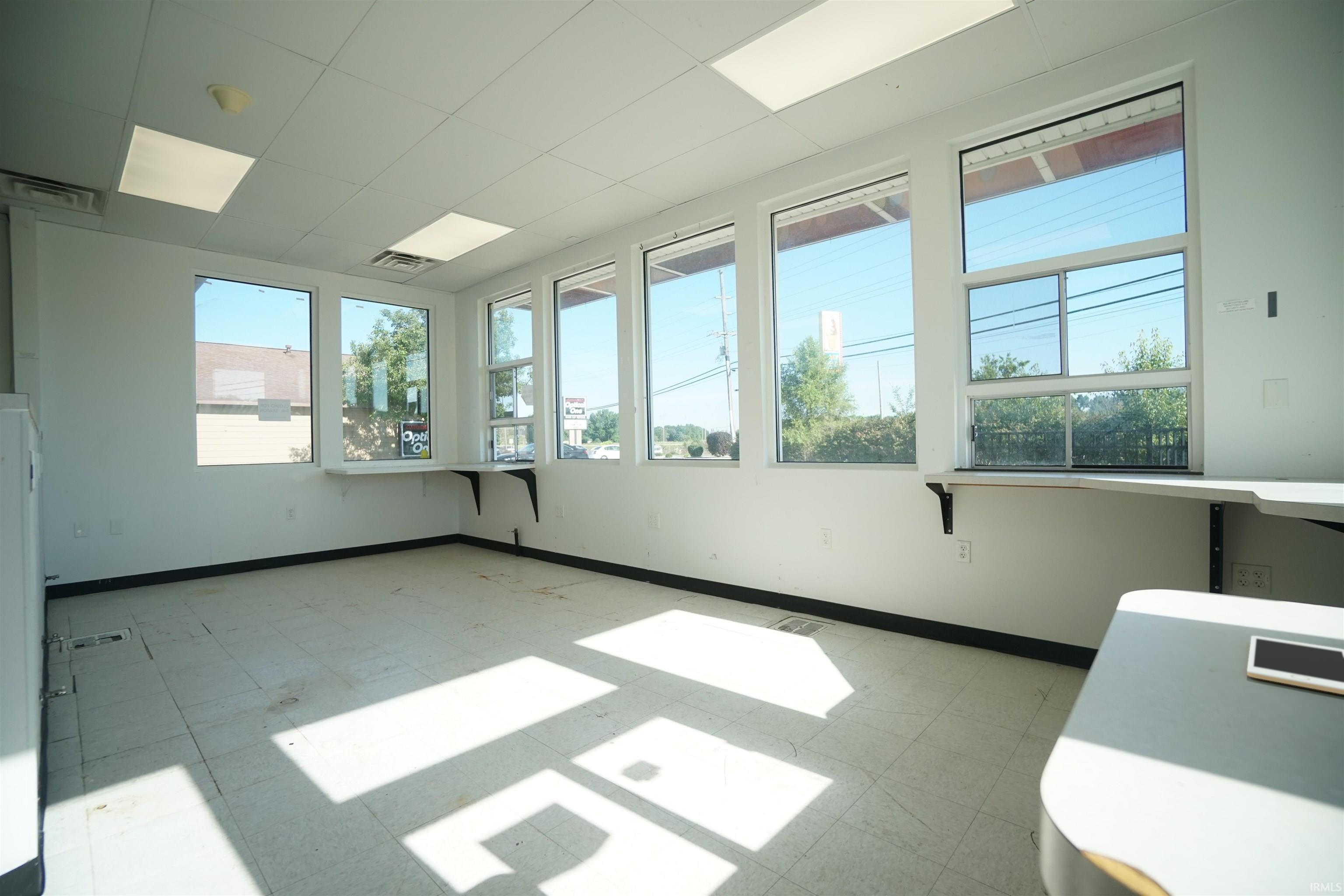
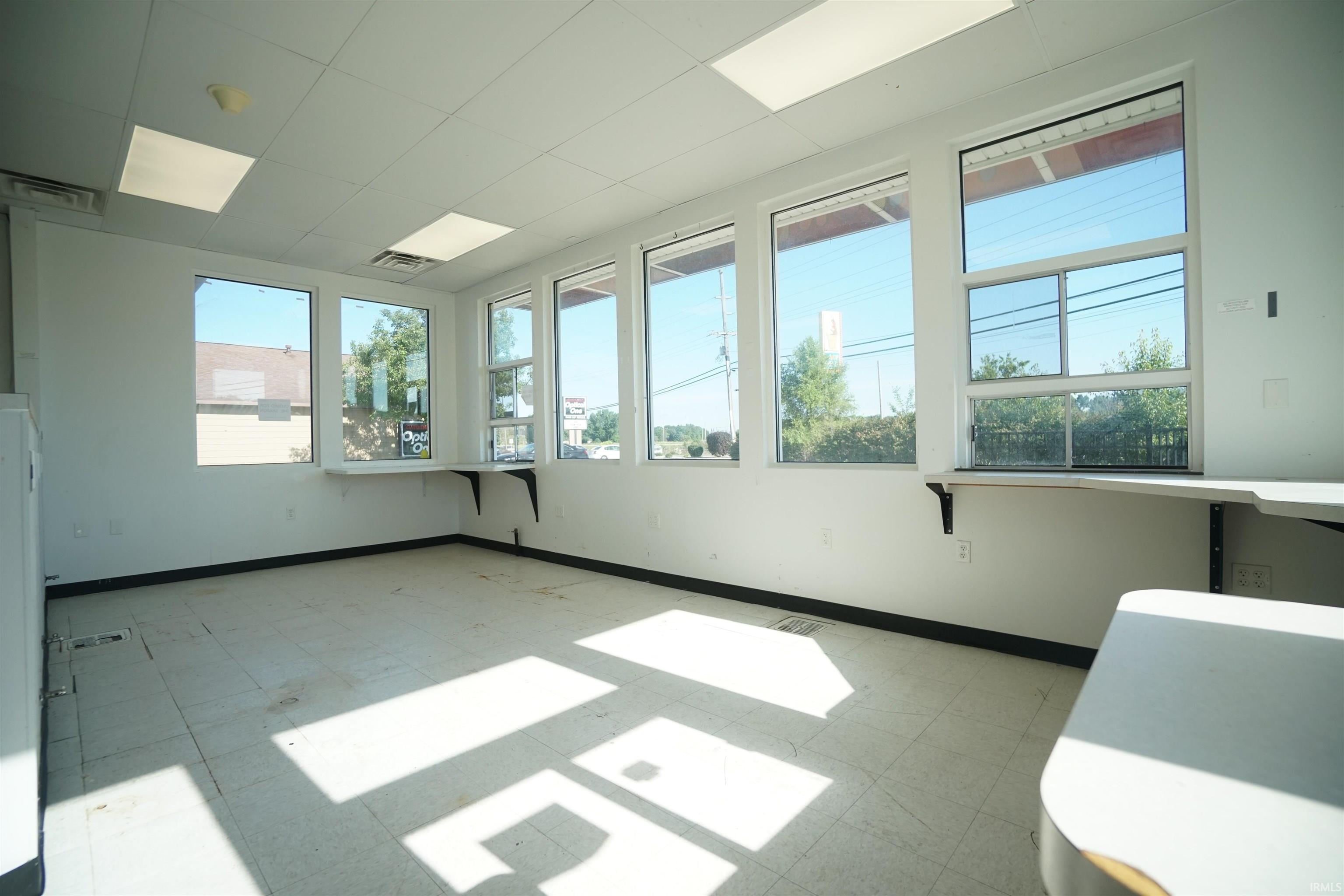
- cell phone [1246,635,1344,695]
